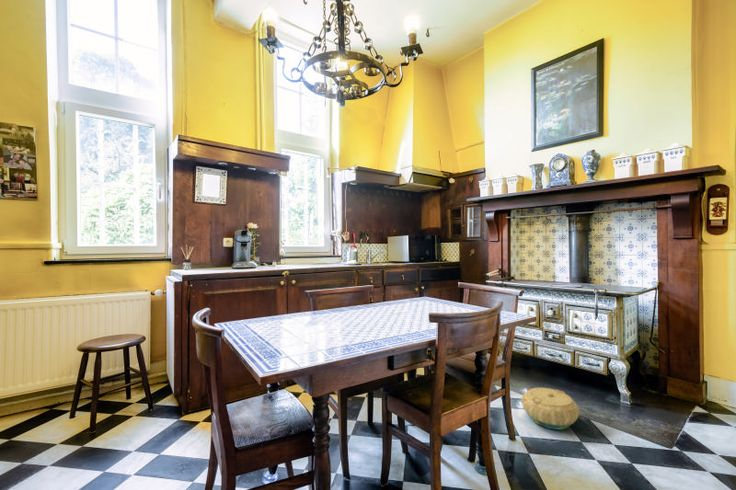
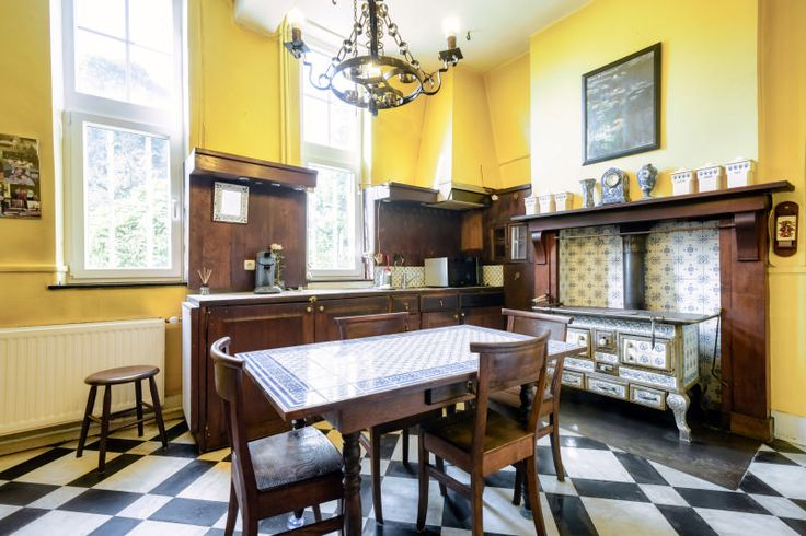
- basket [520,387,581,431]
